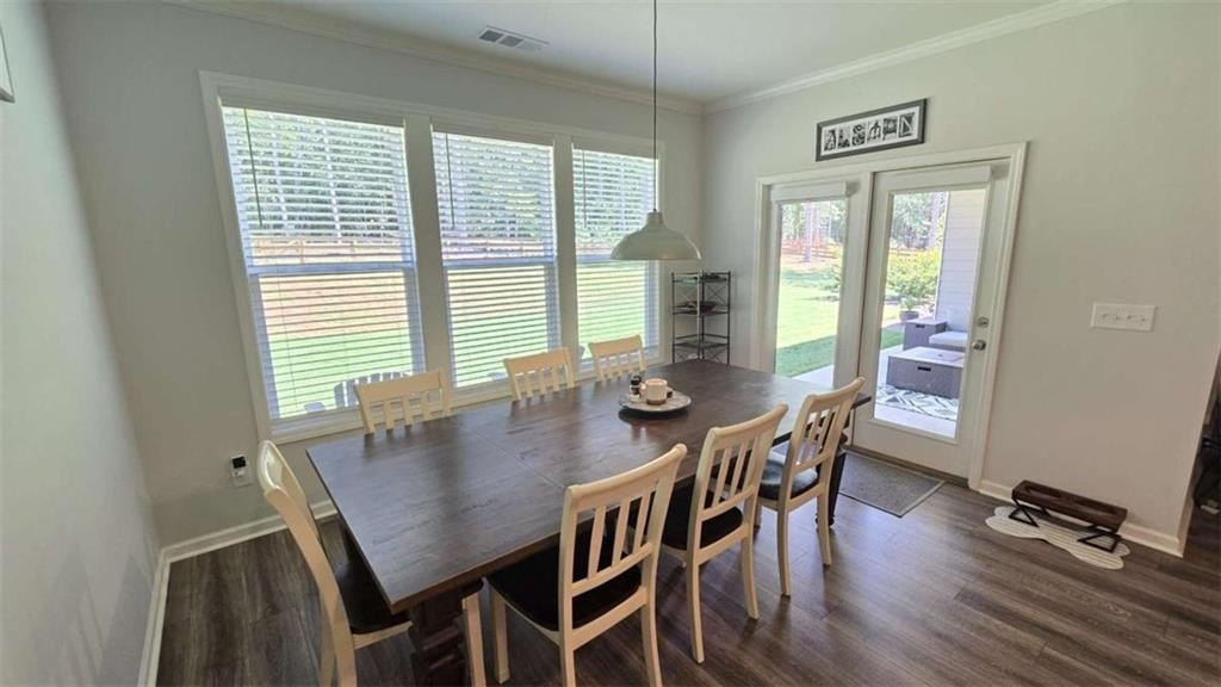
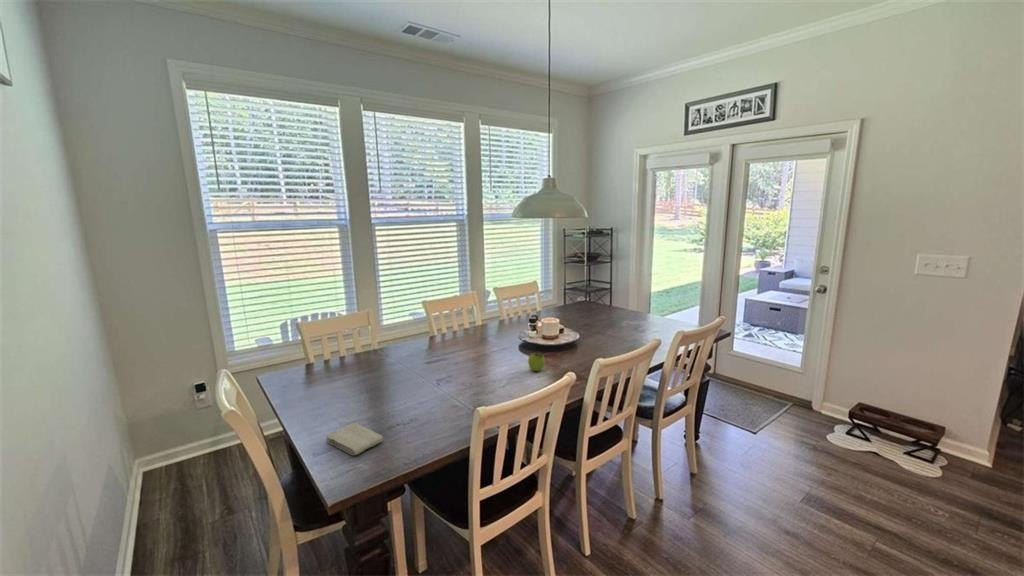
+ washcloth [325,422,385,456]
+ fruit [527,350,546,373]
